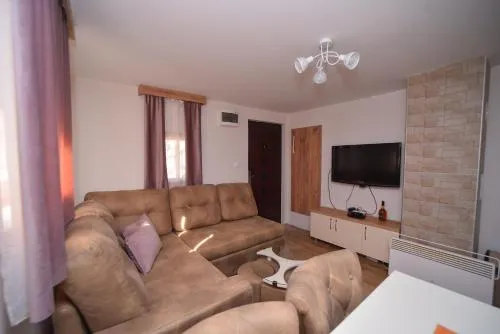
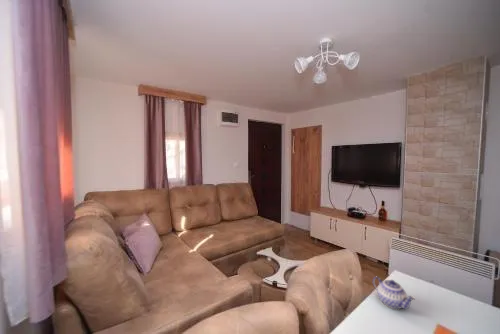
+ teapot [372,275,416,311]
